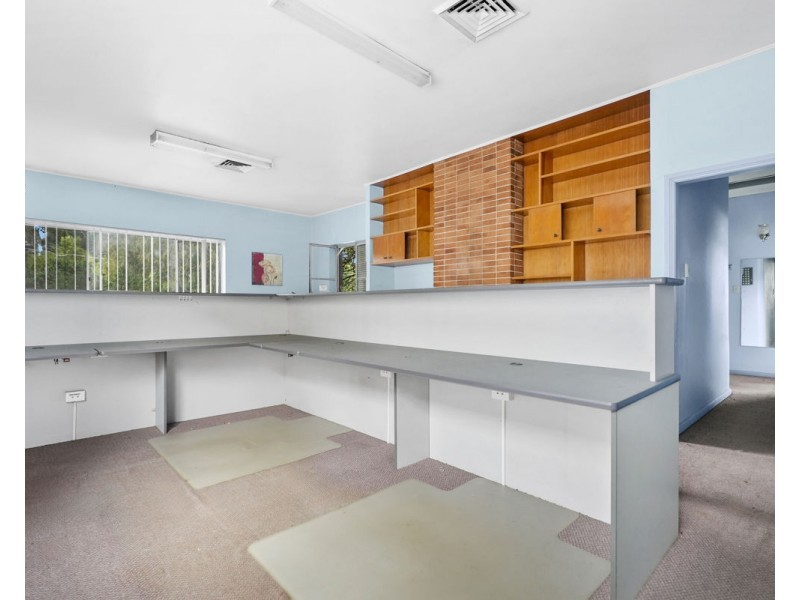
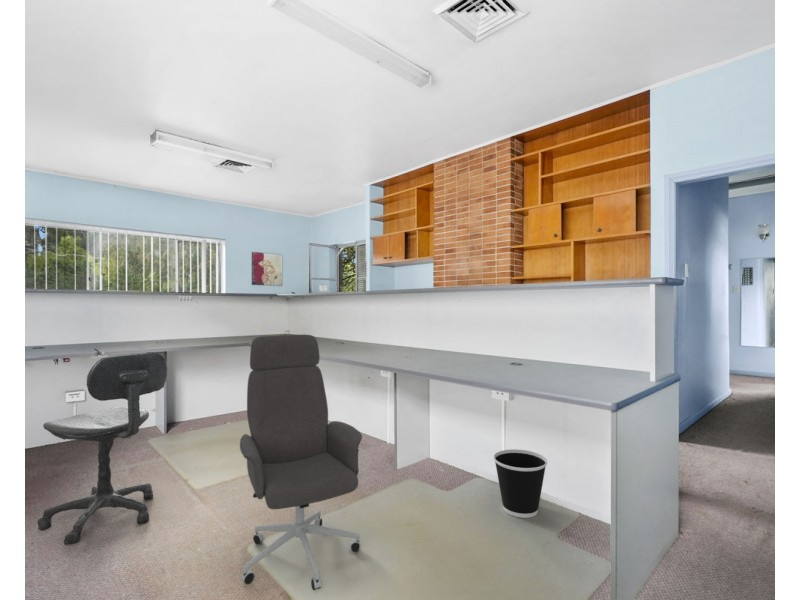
+ office chair [37,351,168,546]
+ wastebasket [493,448,548,519]
+ office chair [239,334,363,591]
